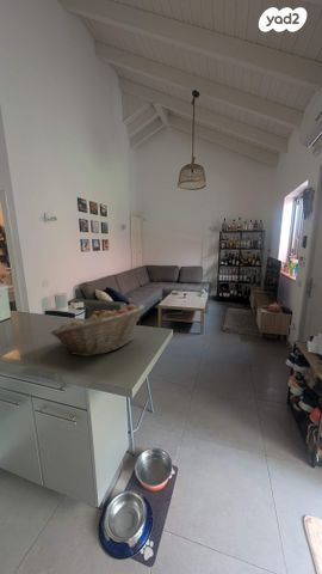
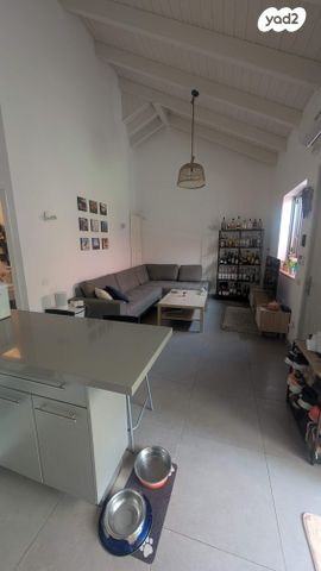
- fruit basket [49,304,145,358]
